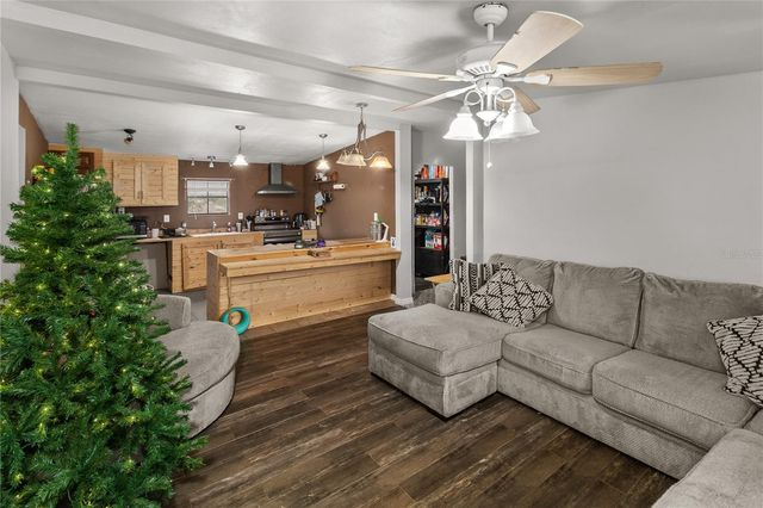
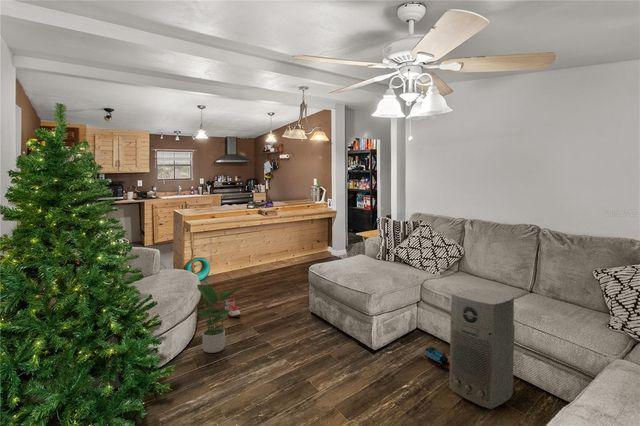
+ sneaker [224,297,242,318]
+ potted plant [193,283,242,354]
+ toy train [423,346,450,369]
+ air purifier [448,288,516,410]
